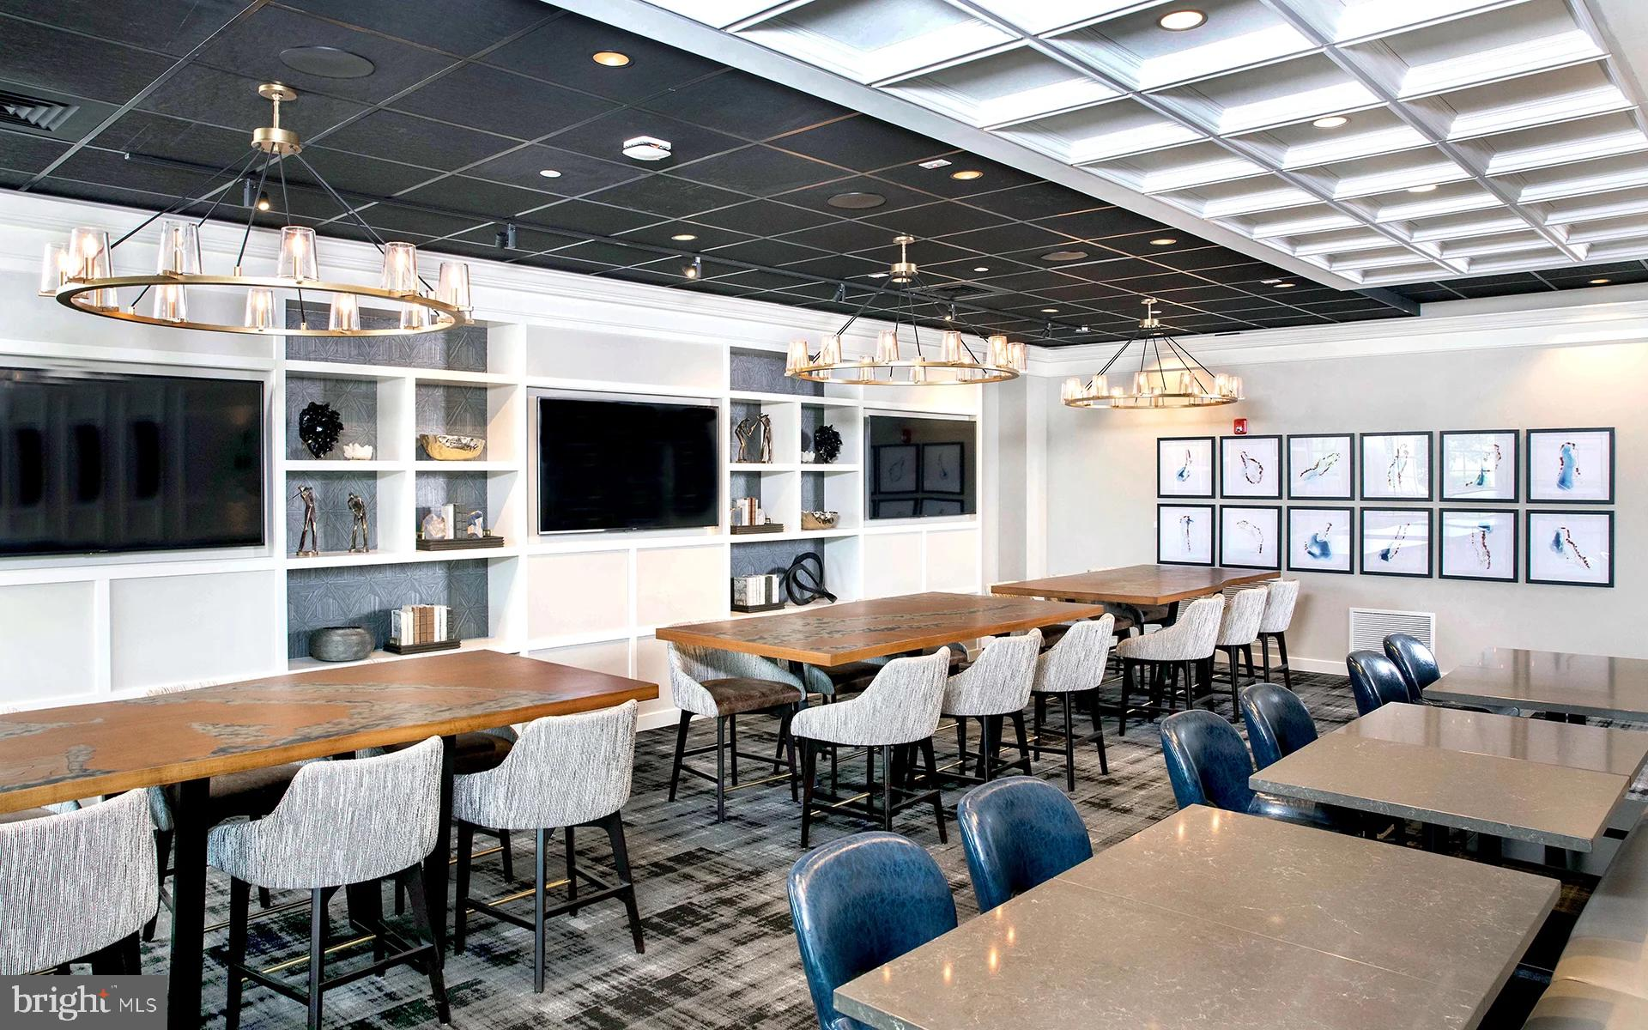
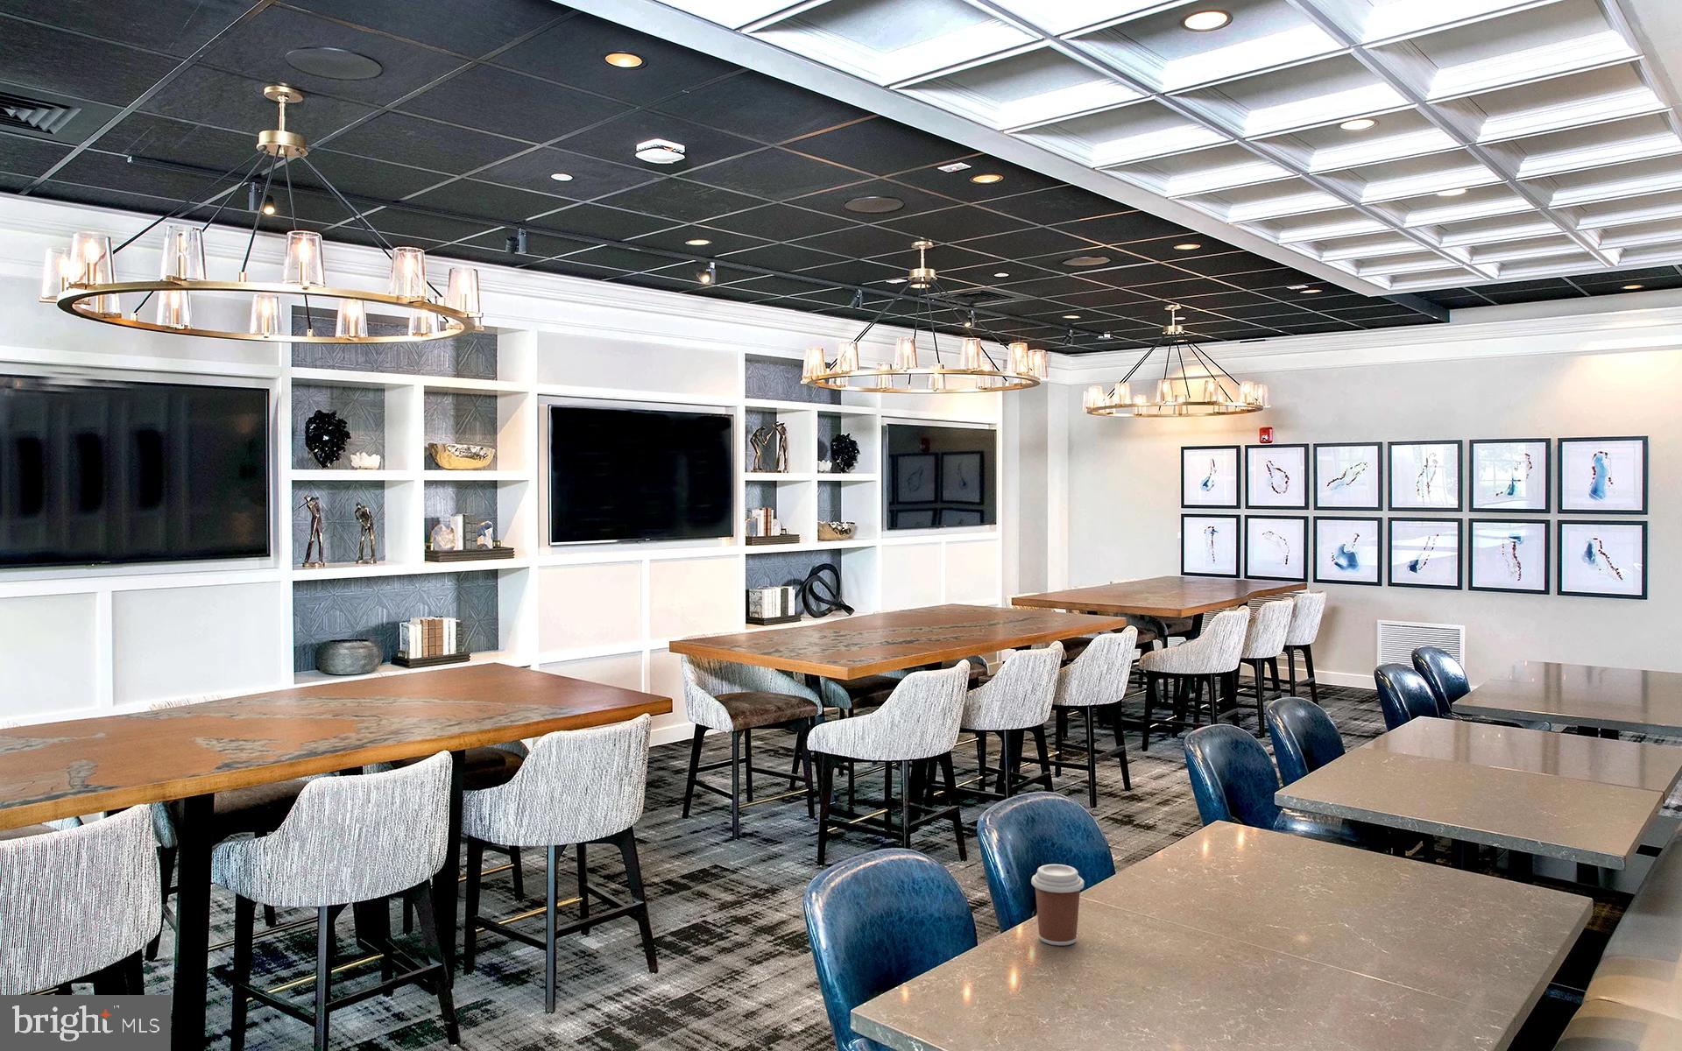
+ coffee cup [1031,863,1085,947]
